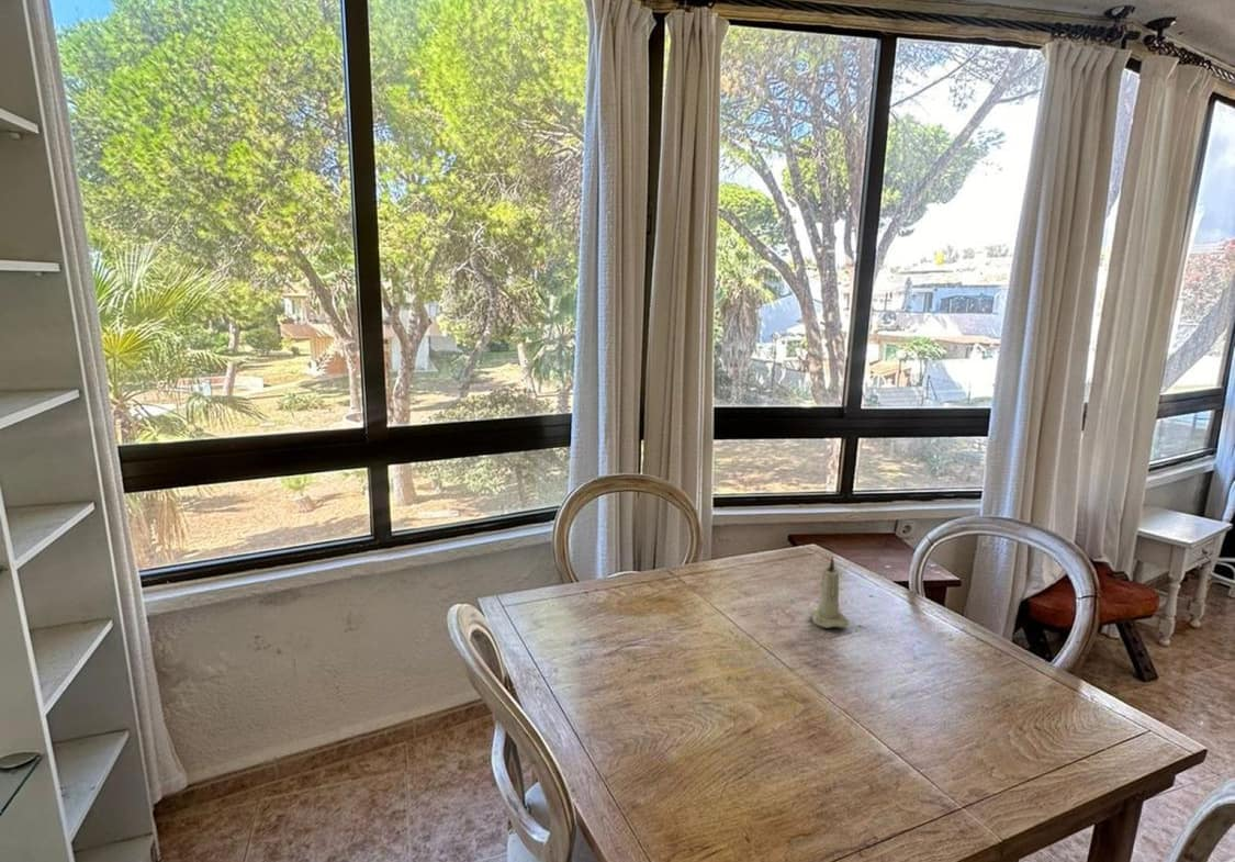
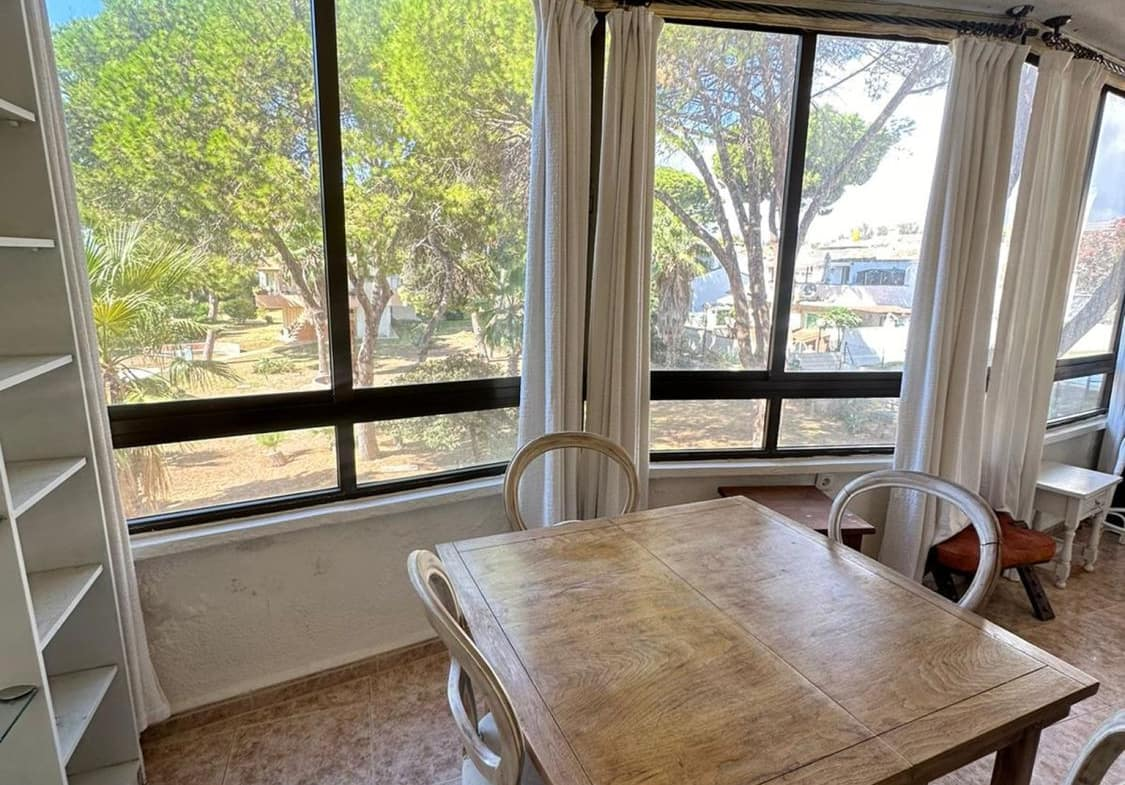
- candle [809,555,850,629]
